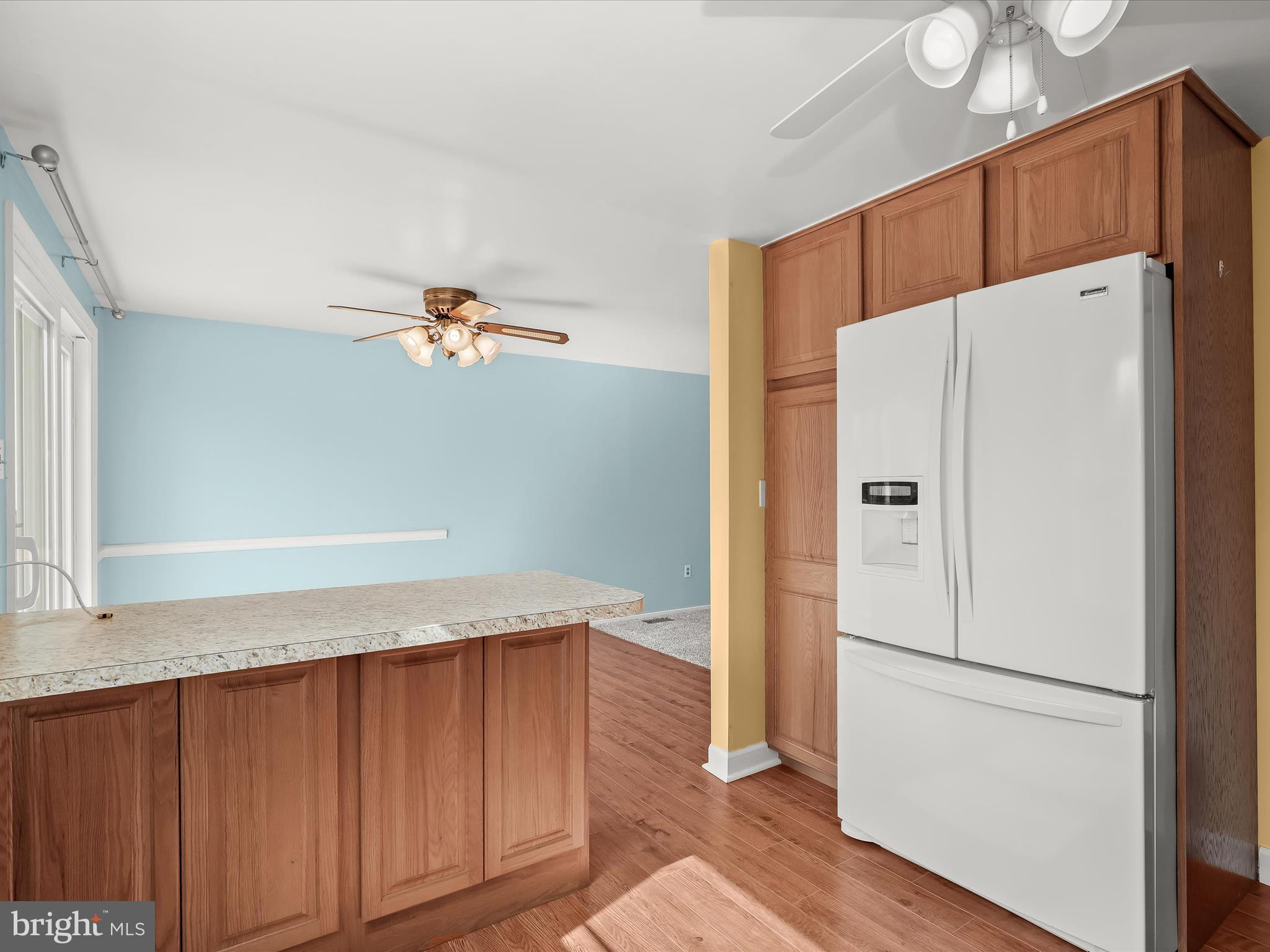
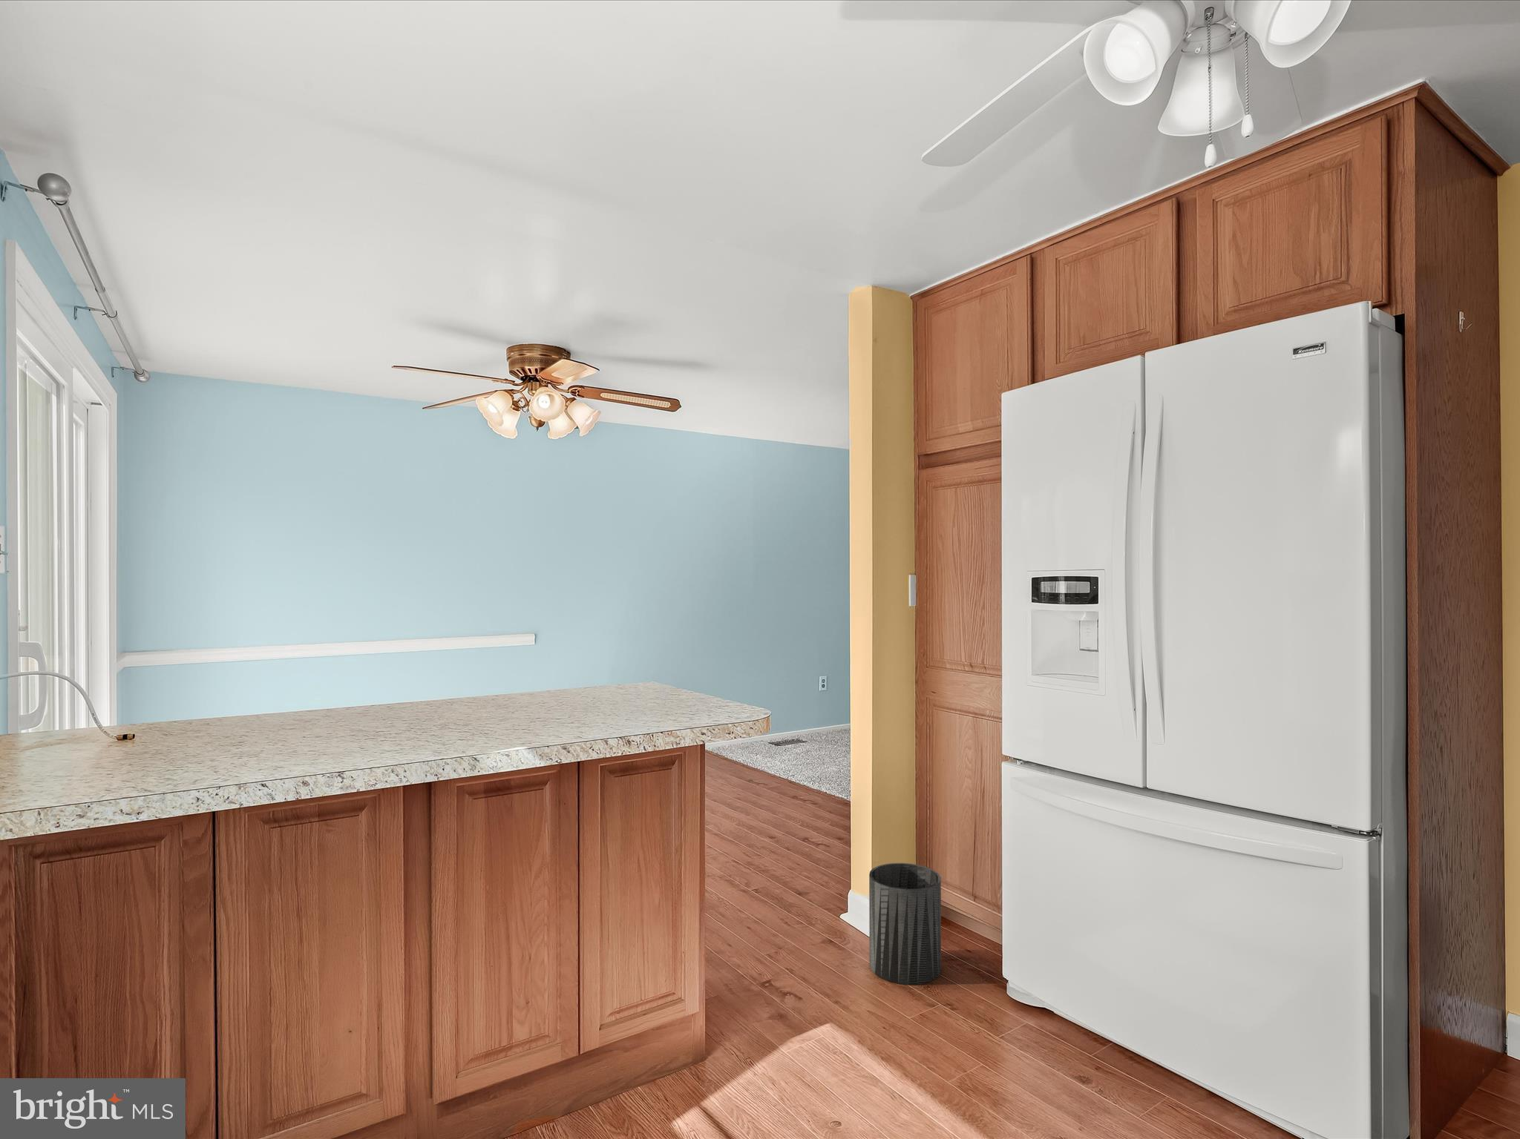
+ trash can [869,863,942,986]
